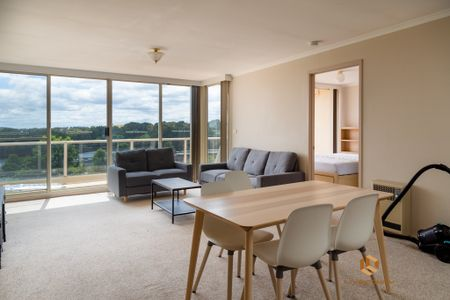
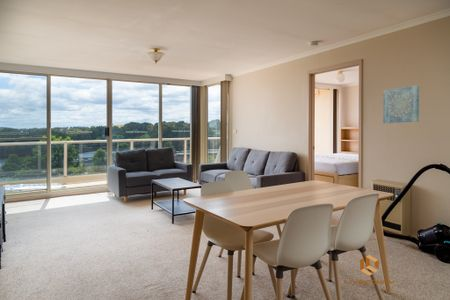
+ wall art [382,84,420,124]
